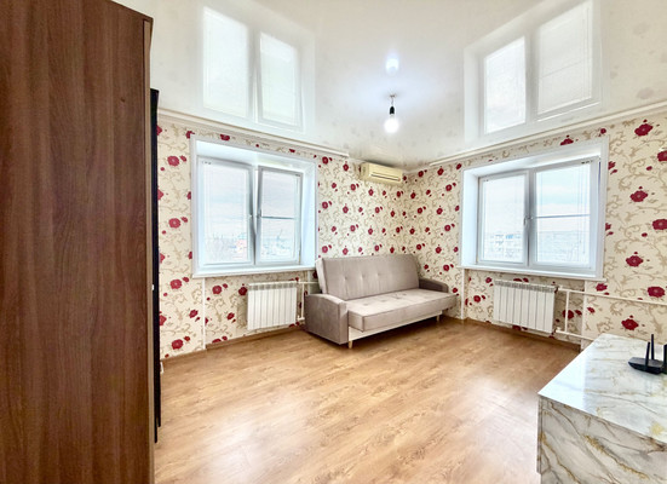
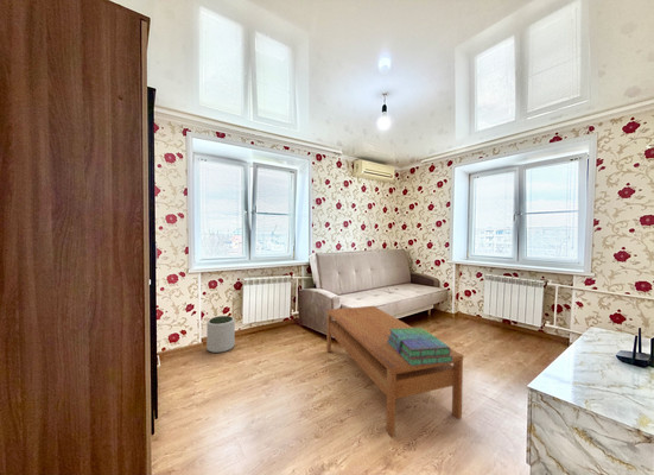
+ plant pot [205,315,236,354]
+ coffee table [325,305,464,439]
+ stack of books [387,327,453,366]
